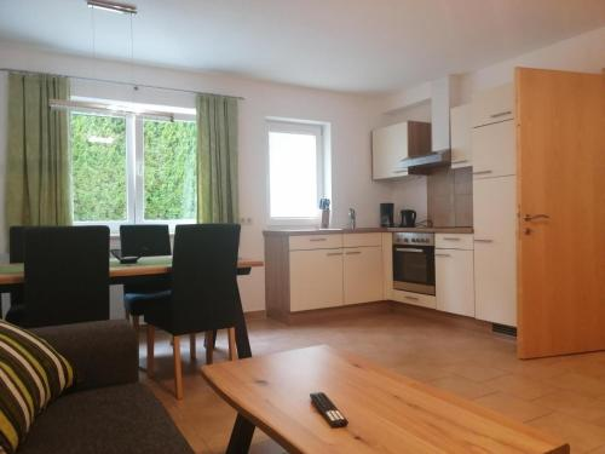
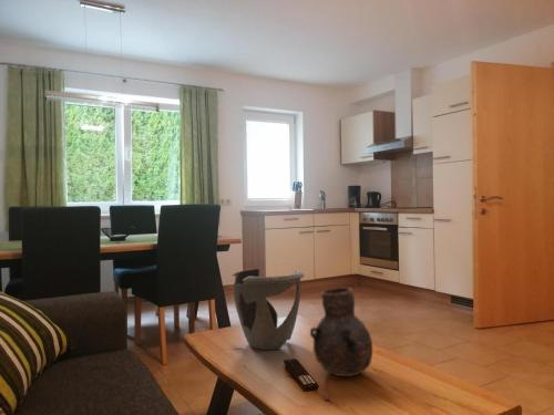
+ vase [309,287,373,377]
+ decorative bowl [232,268,306,351]
